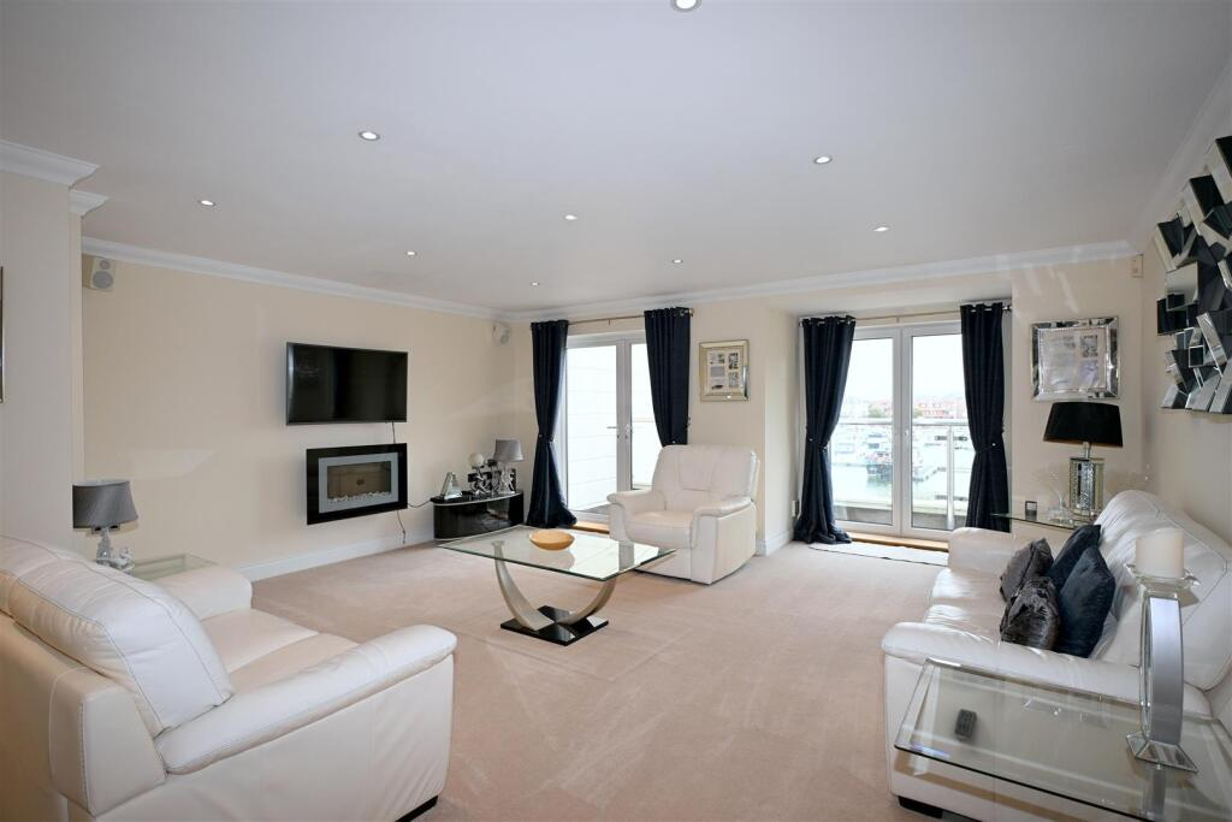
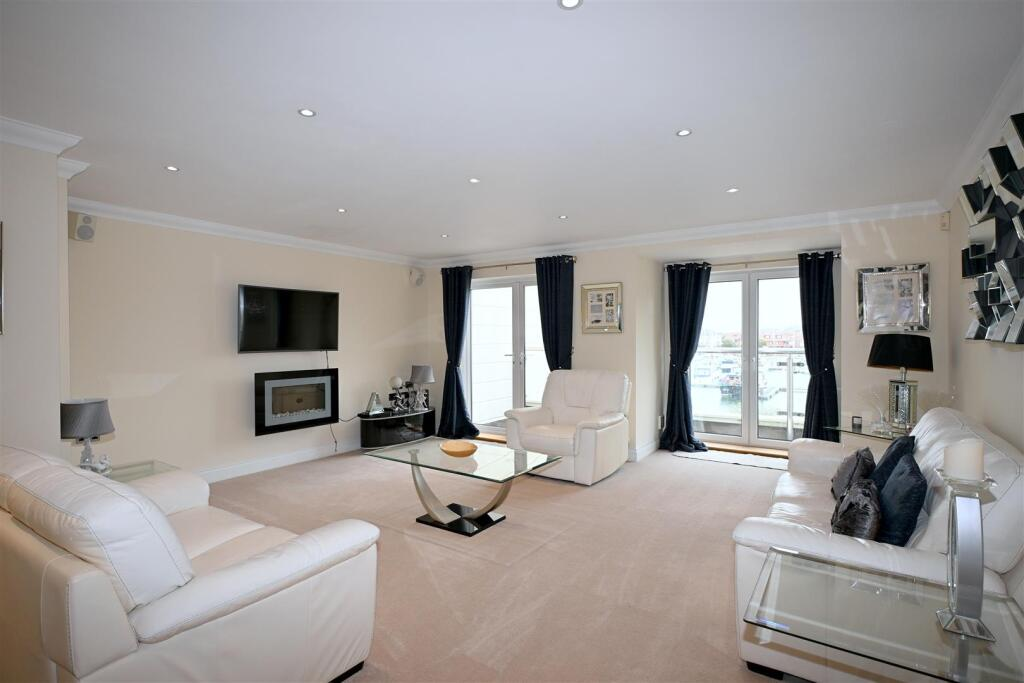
- remote control [953,708,978,740]
